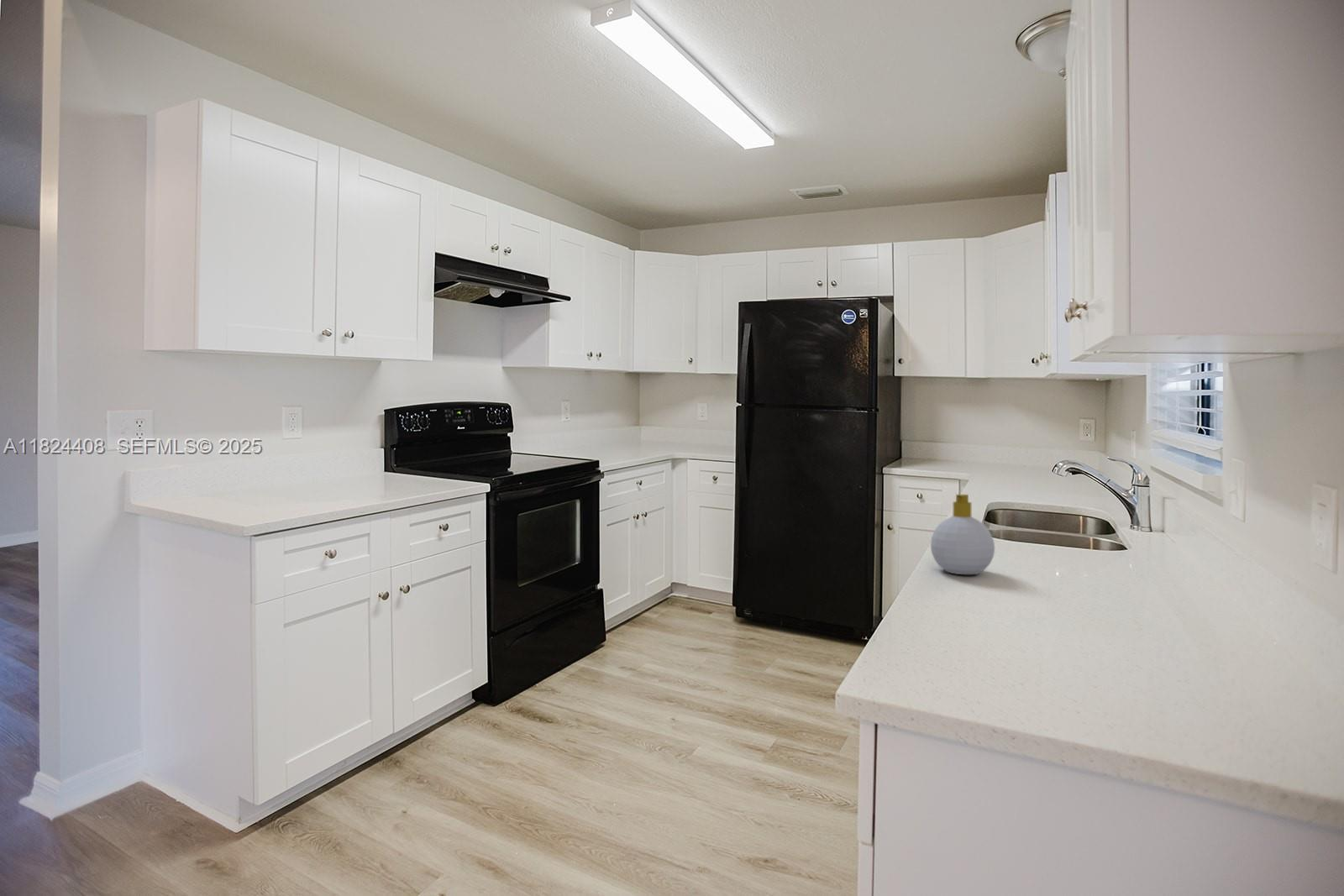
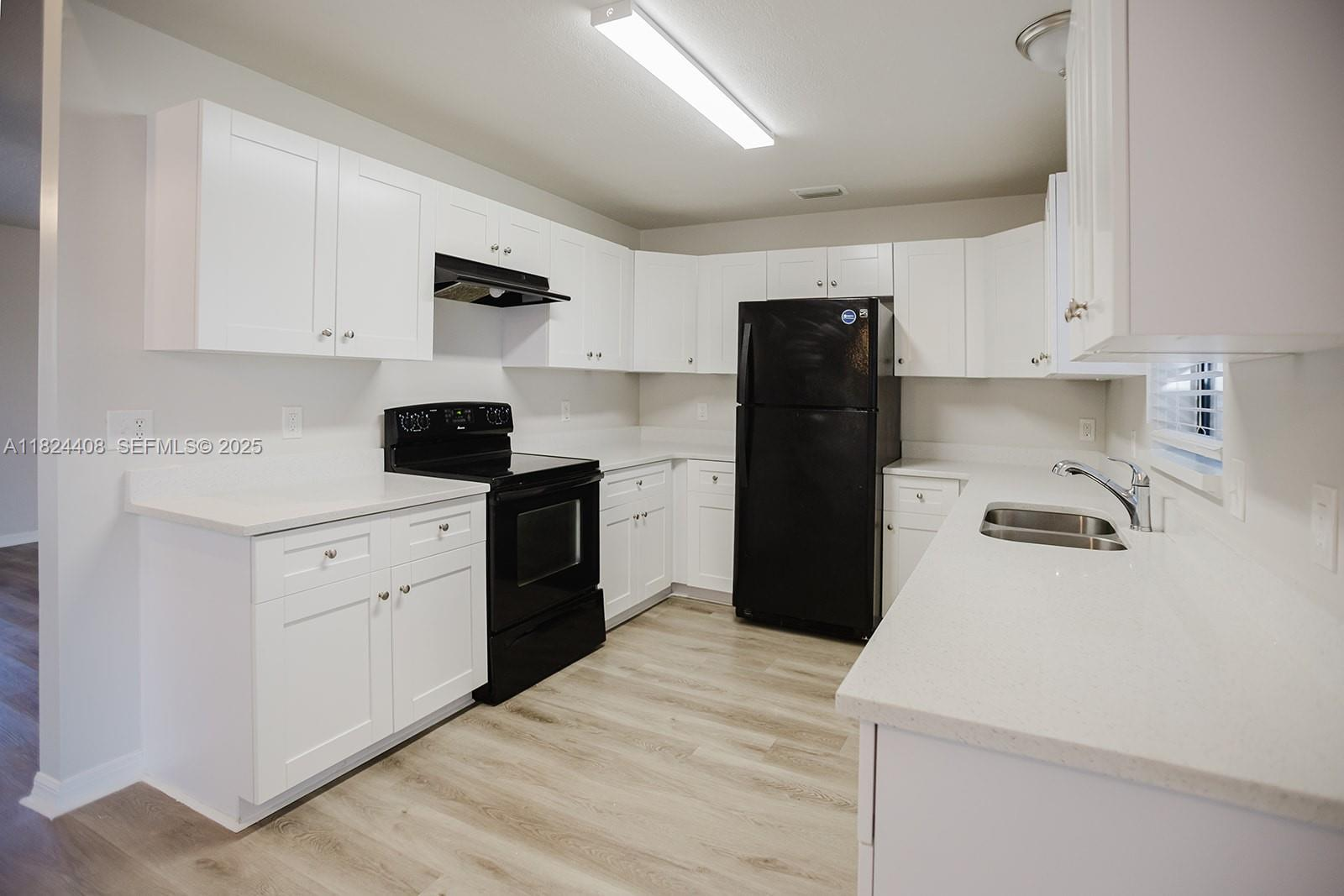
- soap bottle [930,494,995,575]
